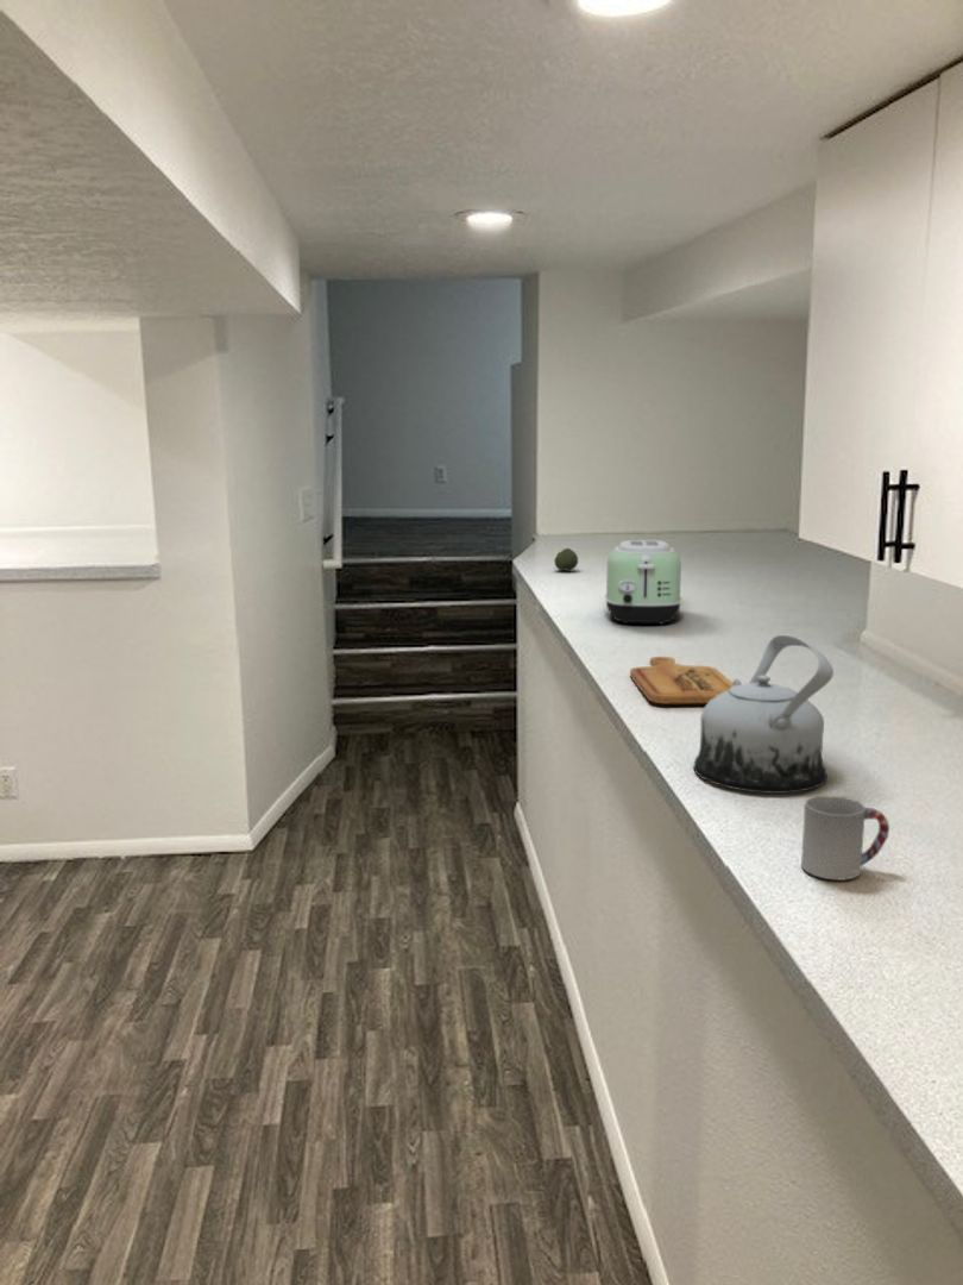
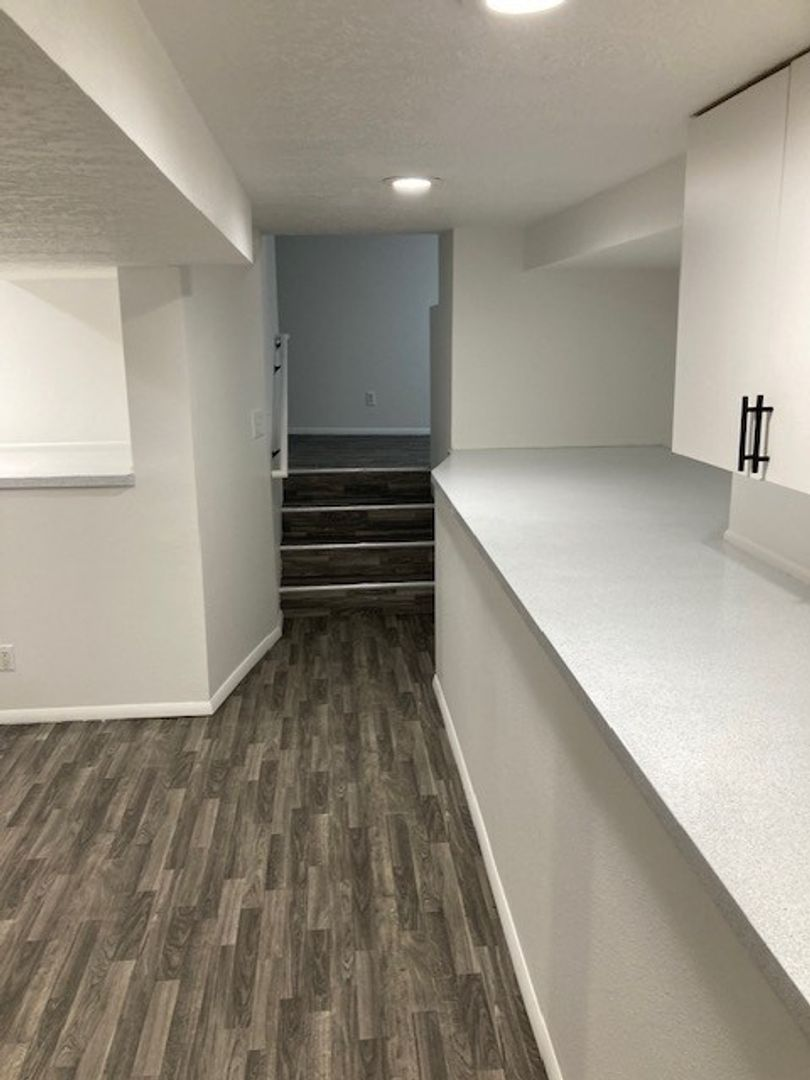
- toaster [604,539,682,626]
- cup [800,794,890,882]
- cutting board [629,656,735,704]
- teapot [692,634,835,795]
- fruit [553,547,579,573]
